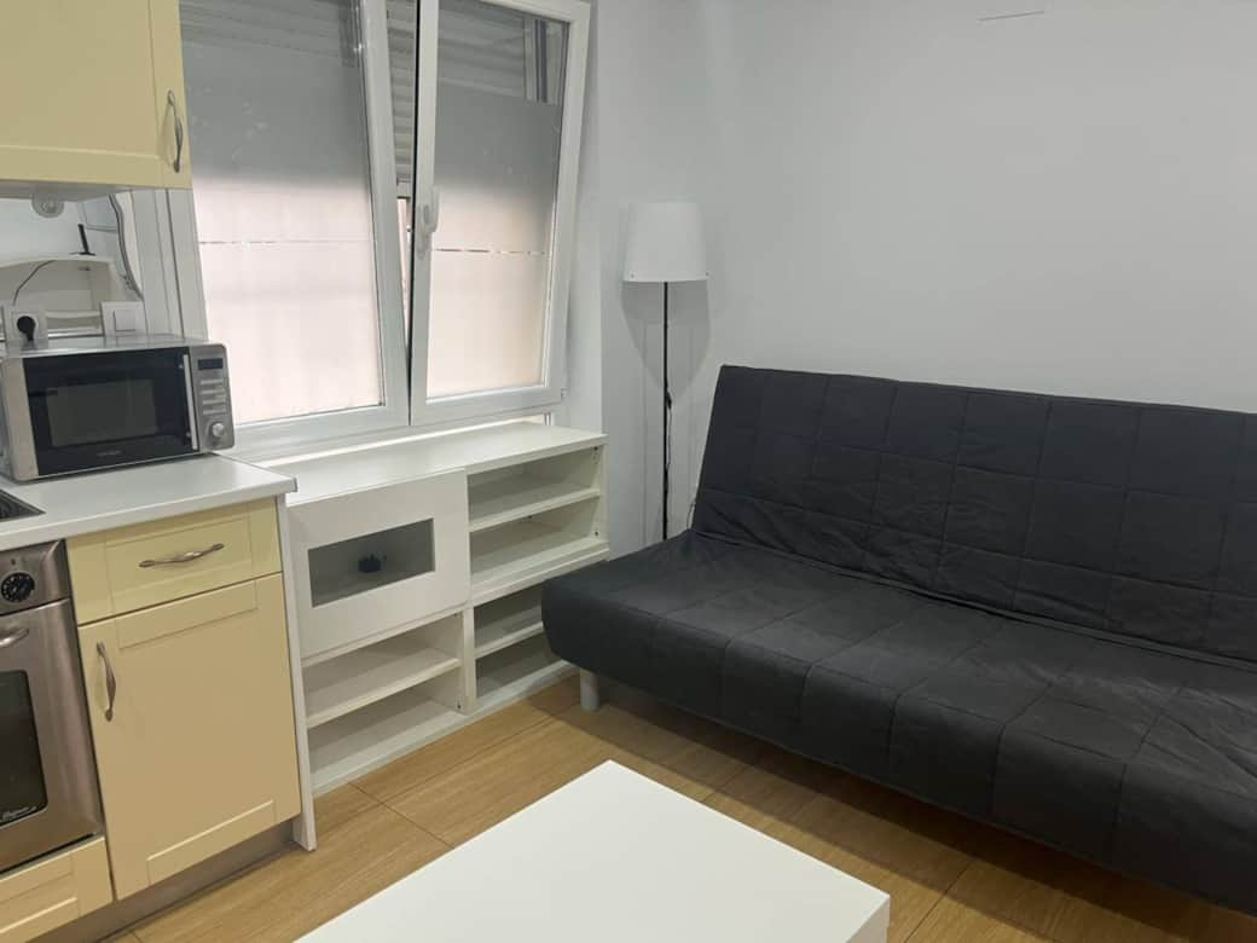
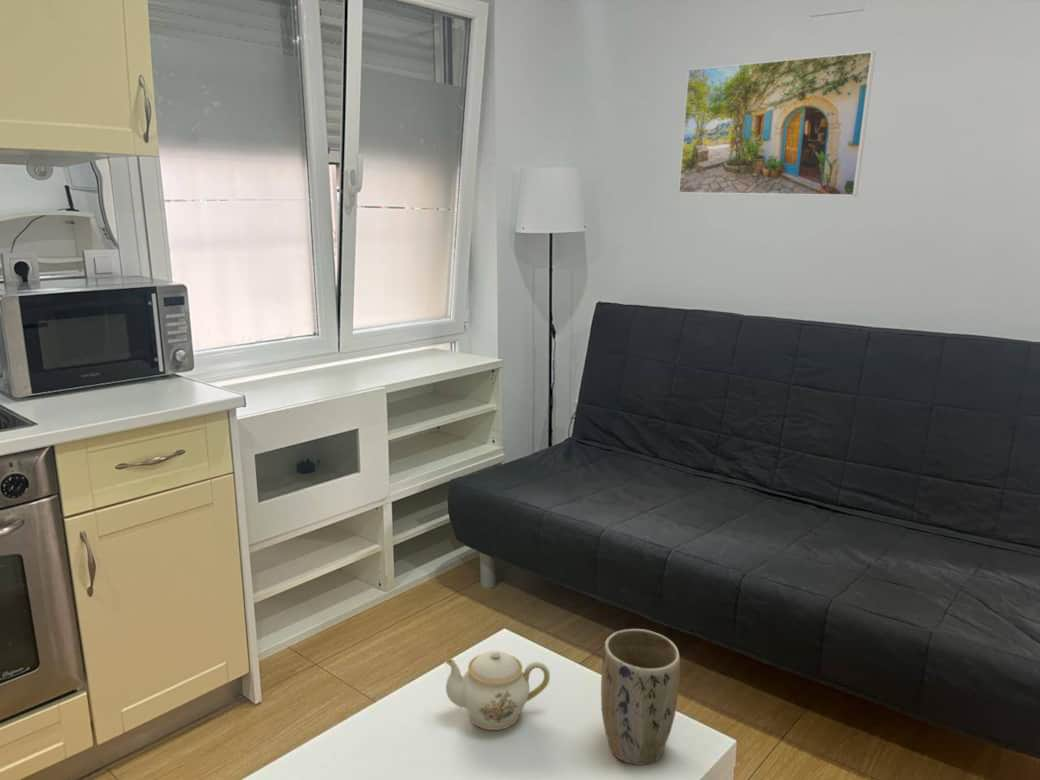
+ teapot [444,650,551,731]
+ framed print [677,50,876,197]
+ plant pot [600,628,681,766]
